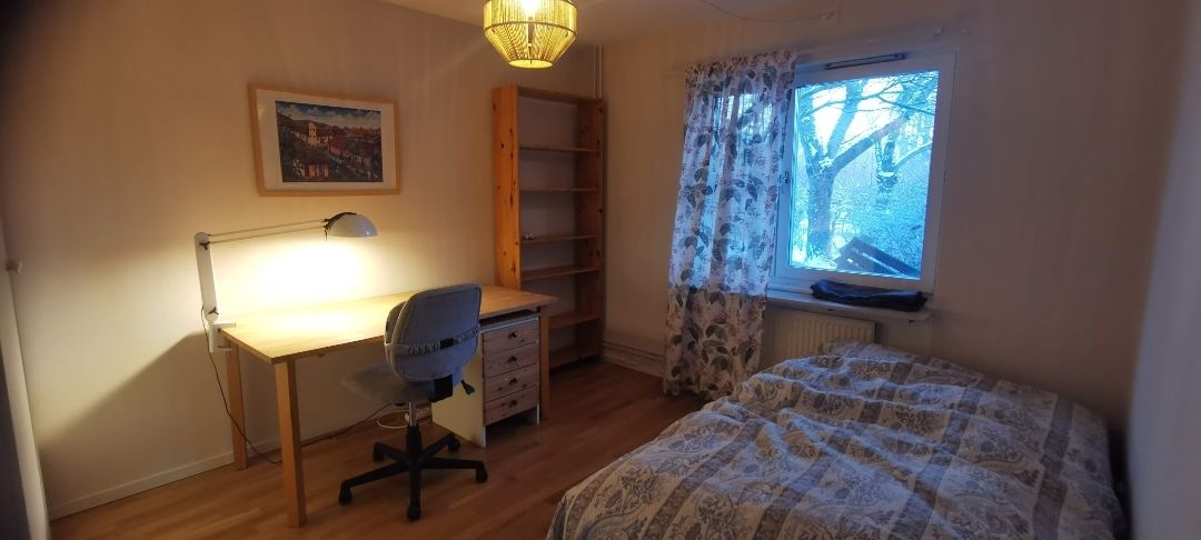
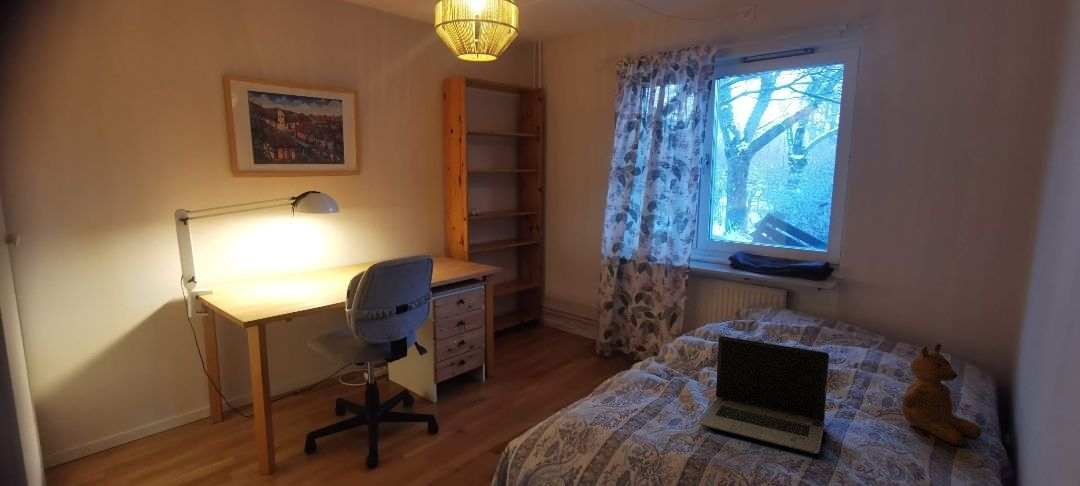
+ teddy bear [901,342,983,447]
+ laptop computer [698,335,830,455]
